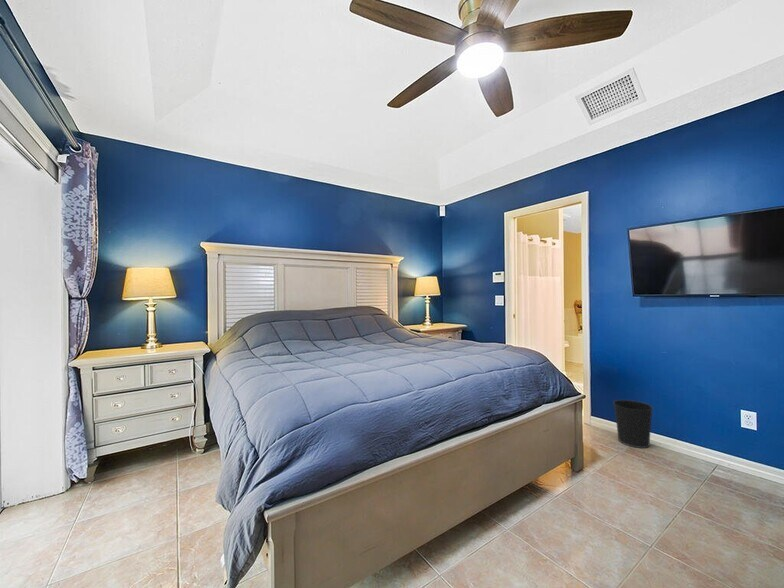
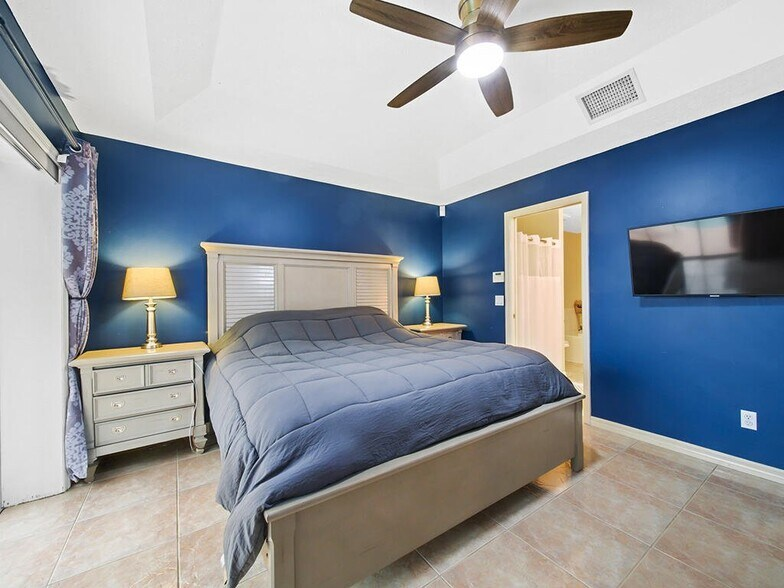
- wastebasket [612,399,654,449]
